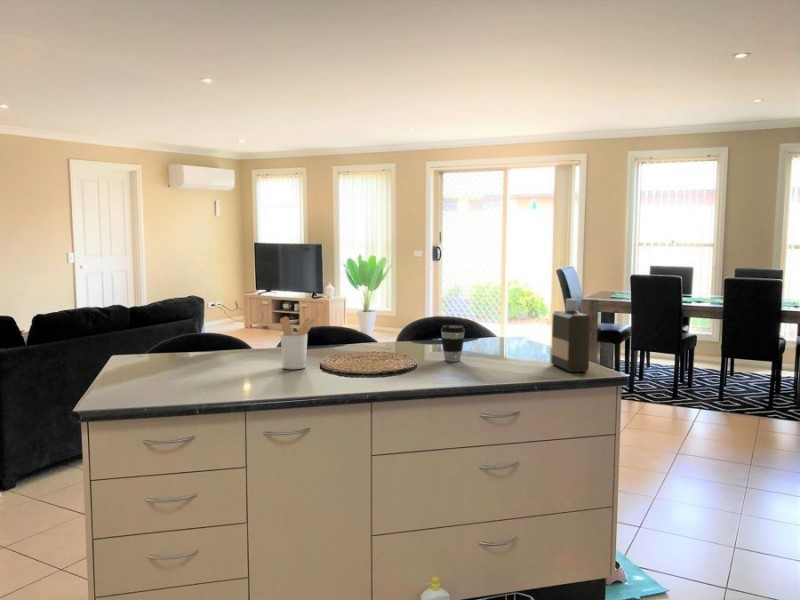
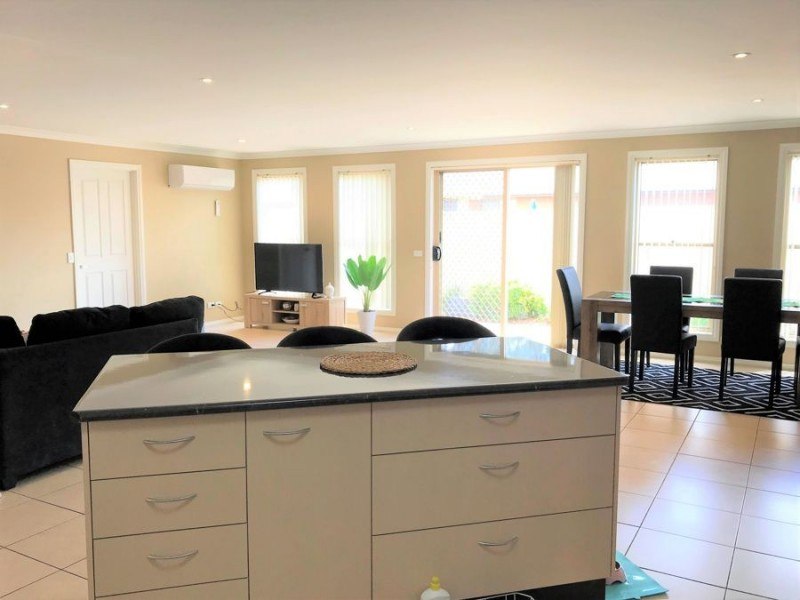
- bottle [550,298,591,373]
- utensil holder [279,315,318,370]
- coffee cup [440,324,466,363]
